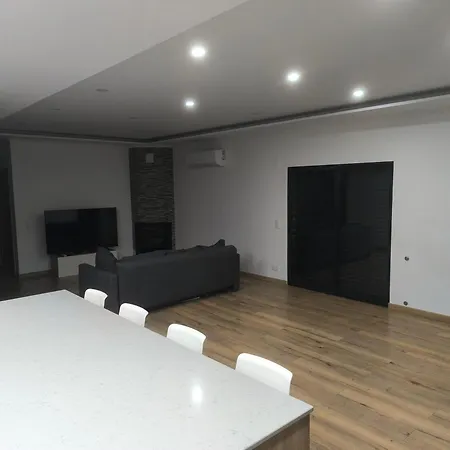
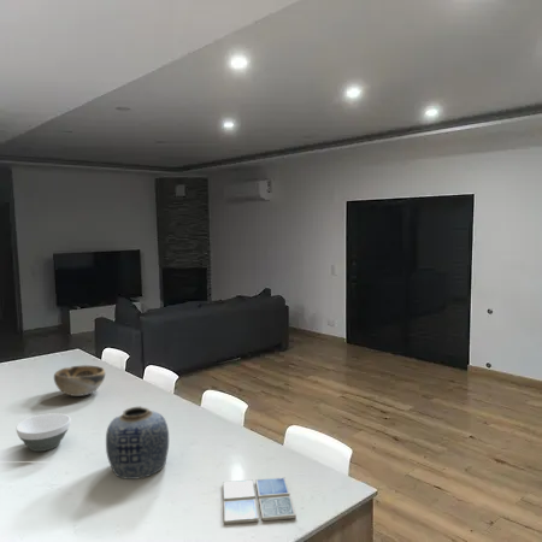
+ drink coaster [222,476,297,525]
+ bowl [14,412,71,453]
+ decorative bowl [53,364,106,397]
+ vase [105,406,170,481]
